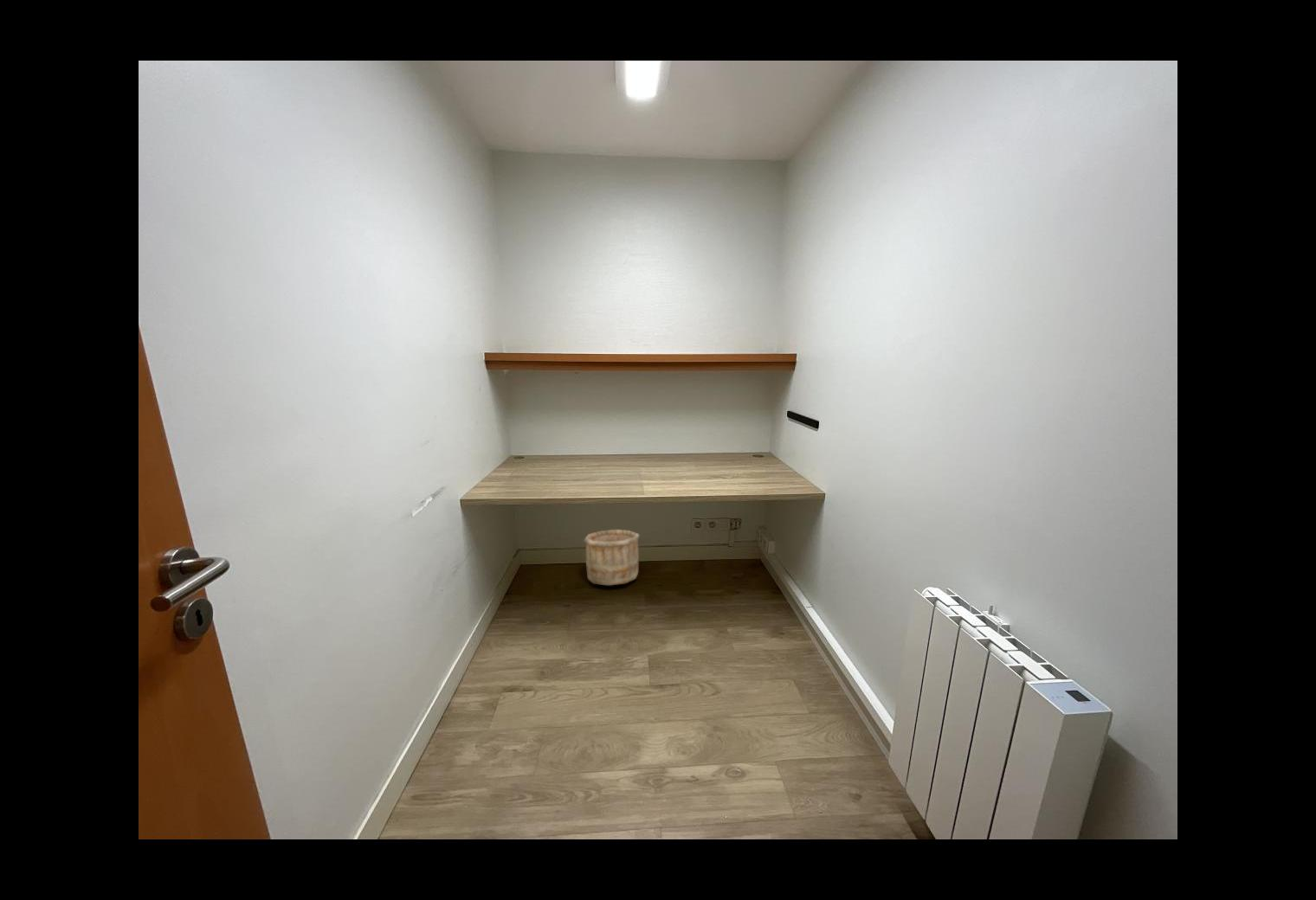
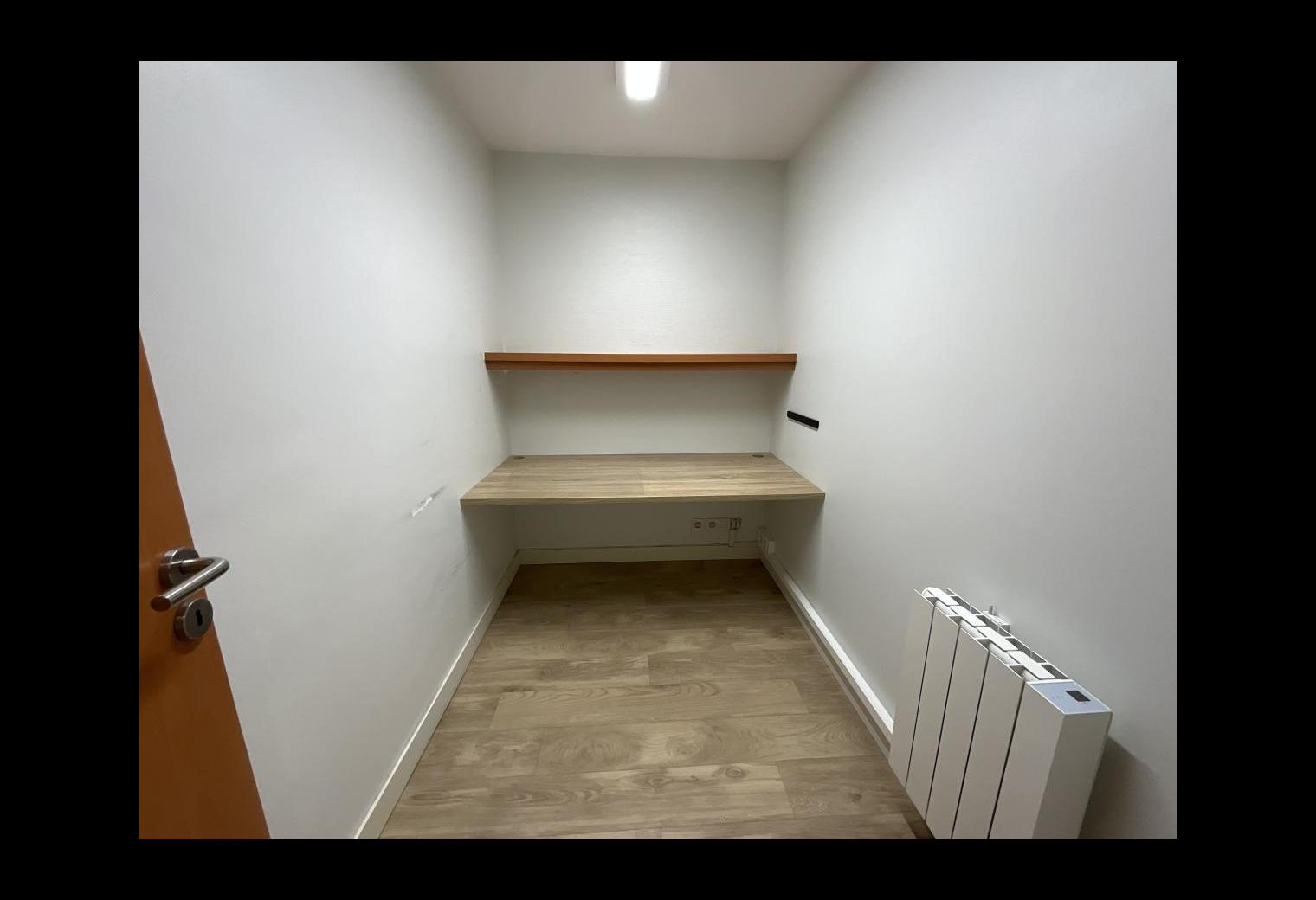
- wooden bucket [583,529,640,586]
